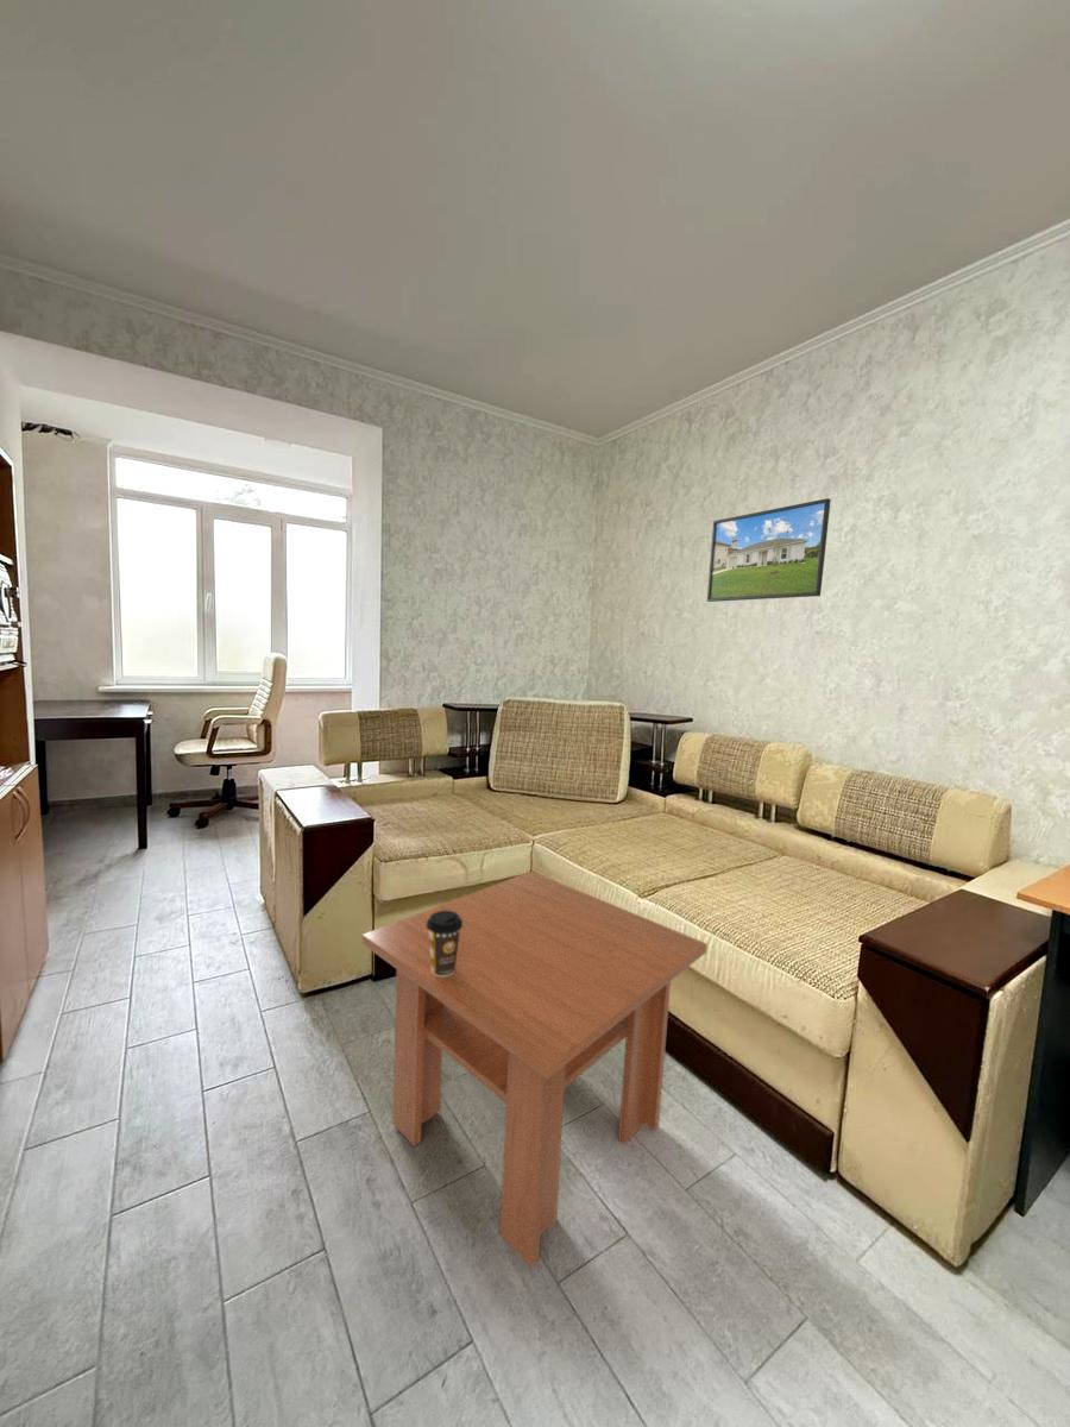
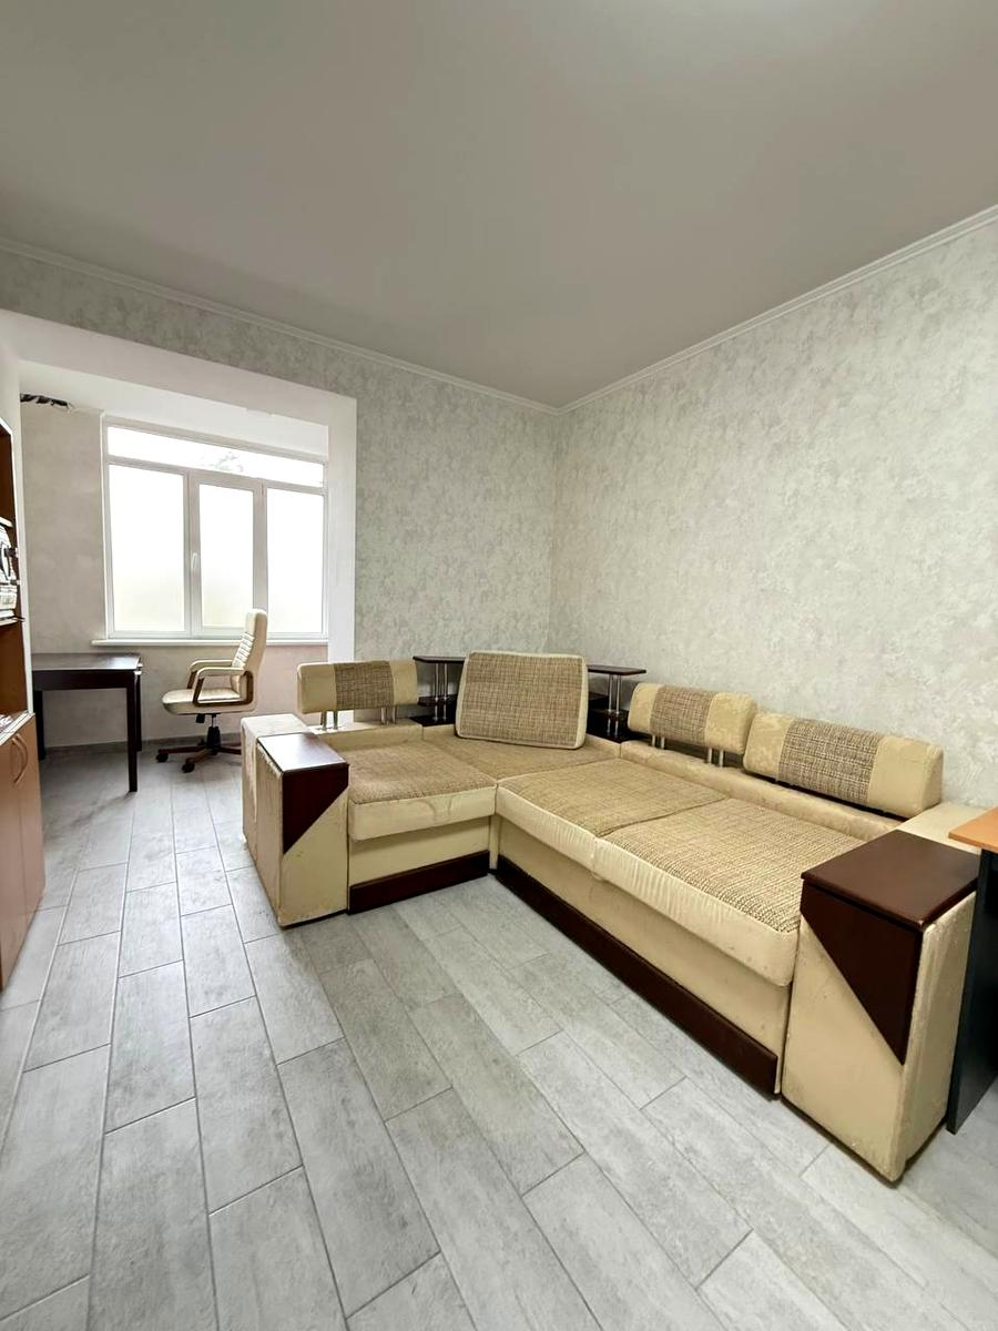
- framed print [706,497,832,603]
- coffee cup [427,911,462,976]
- coffee table [361,870,709,1269]
